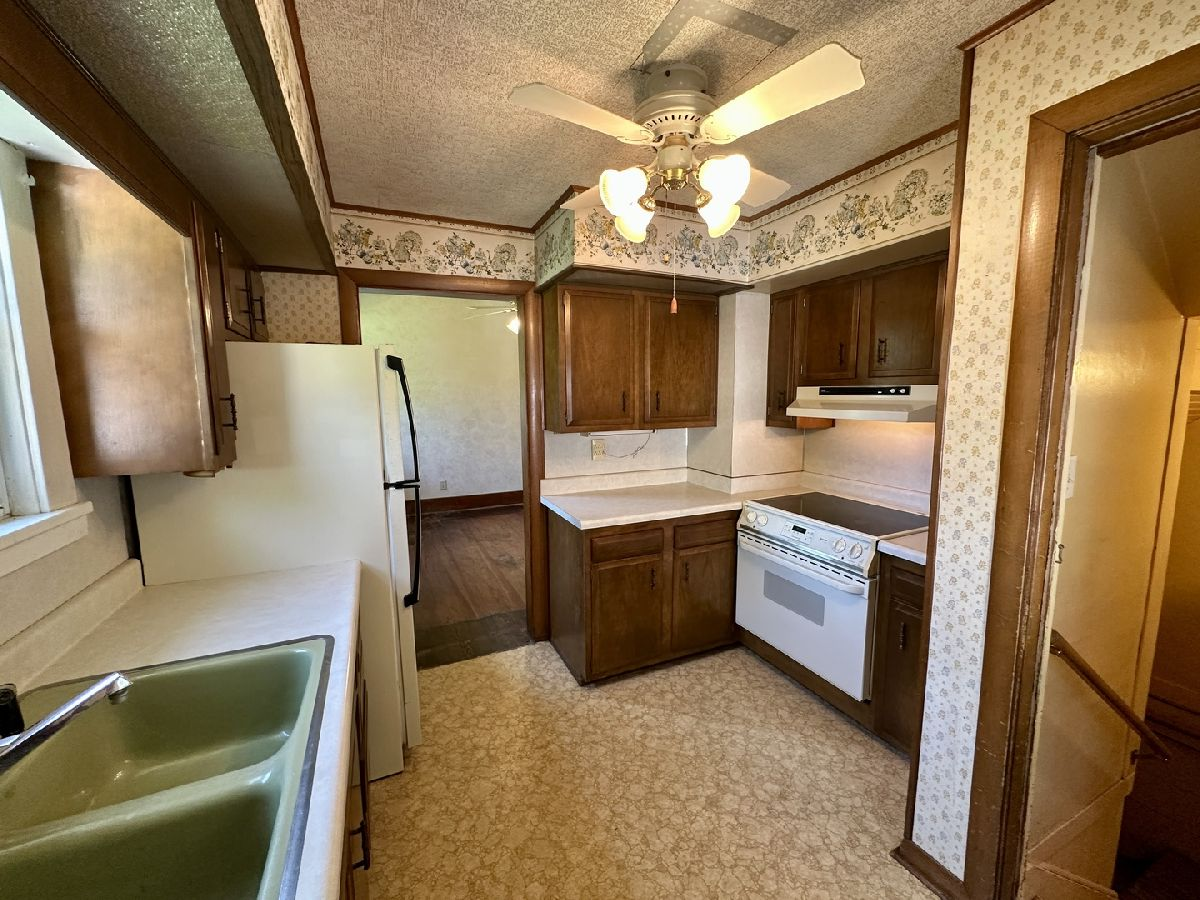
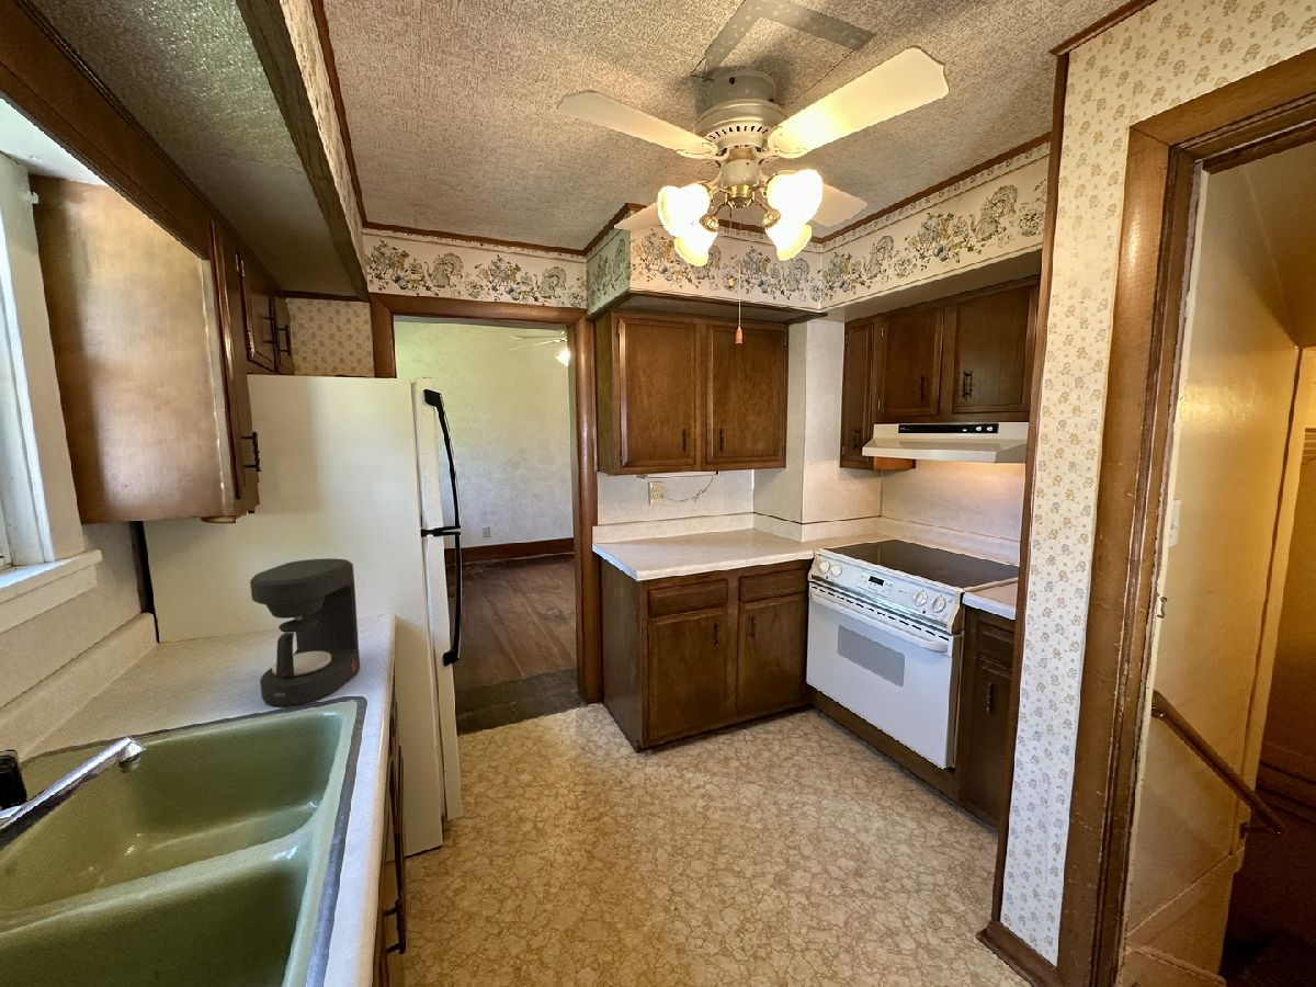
+ coffee maker [249,557,361,707]
